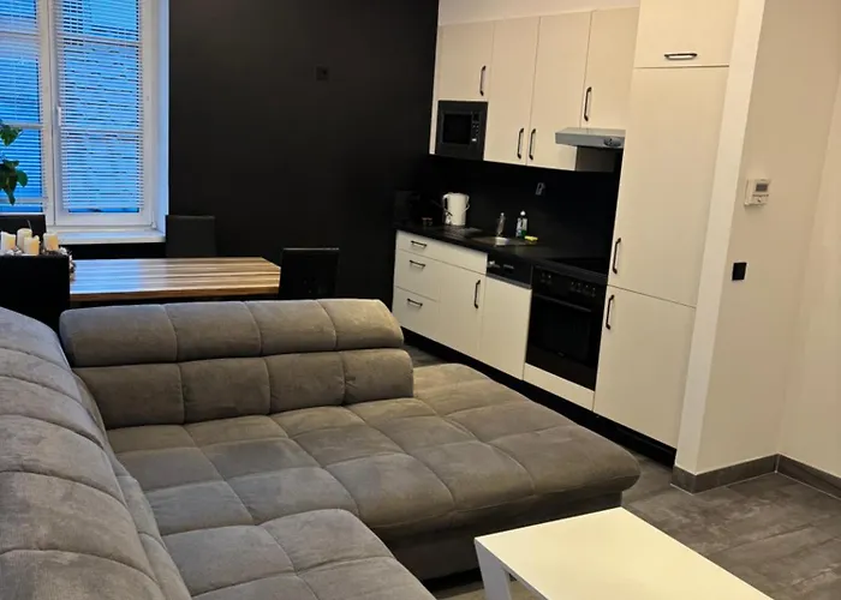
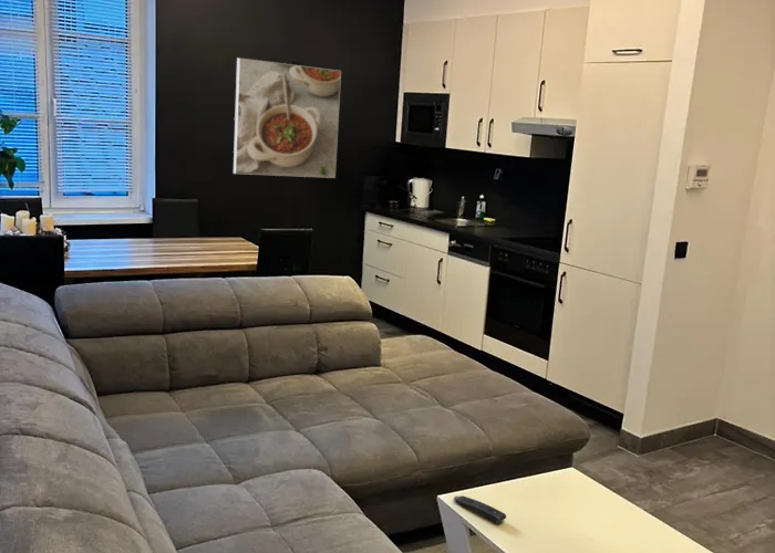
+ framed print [232,56,342,179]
+ remote control [453,494,507,524]
